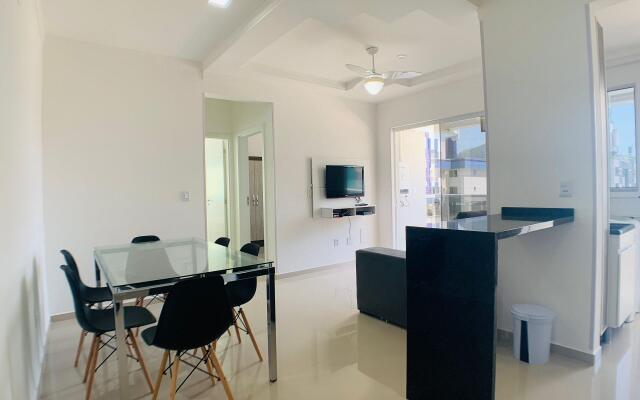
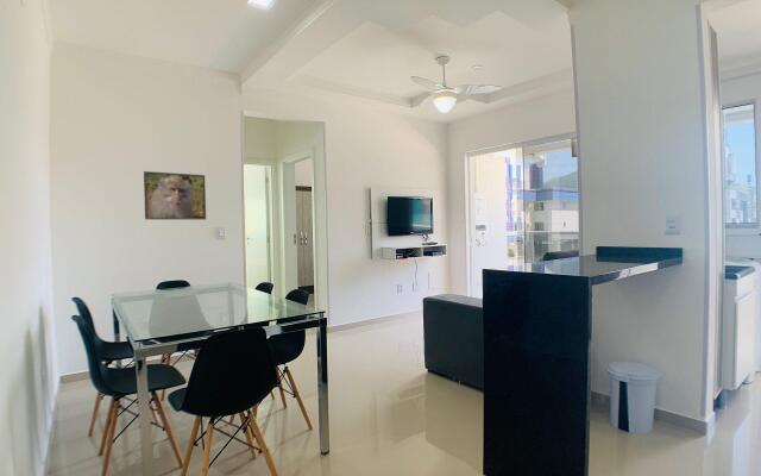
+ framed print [143,170,207,221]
